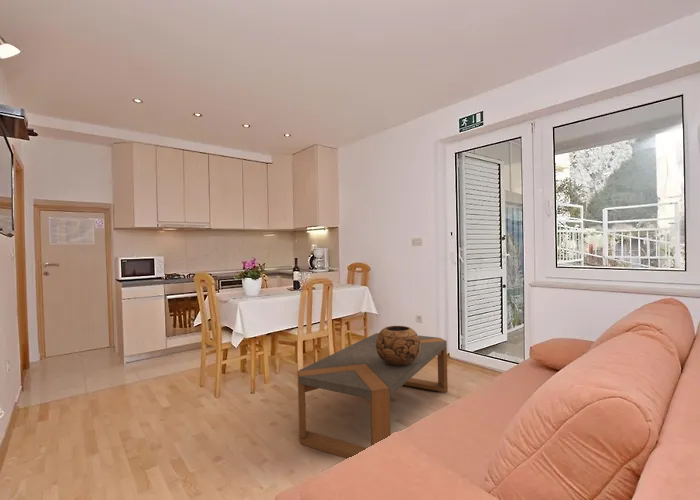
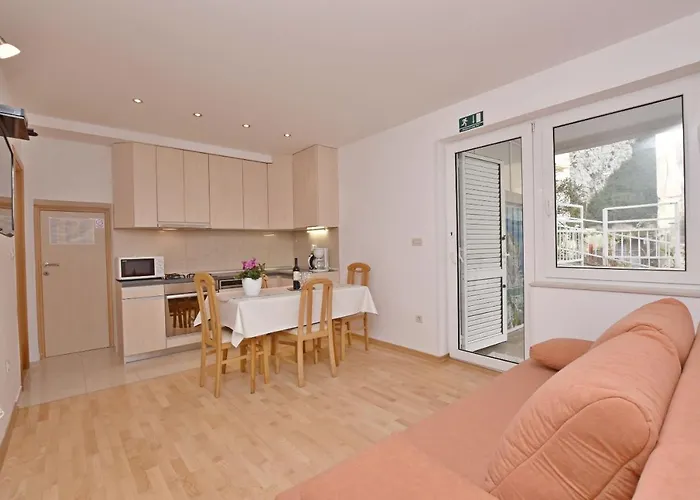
- coffee table [297,332,449,460]
- decorative bowl [376,325,421,366]
